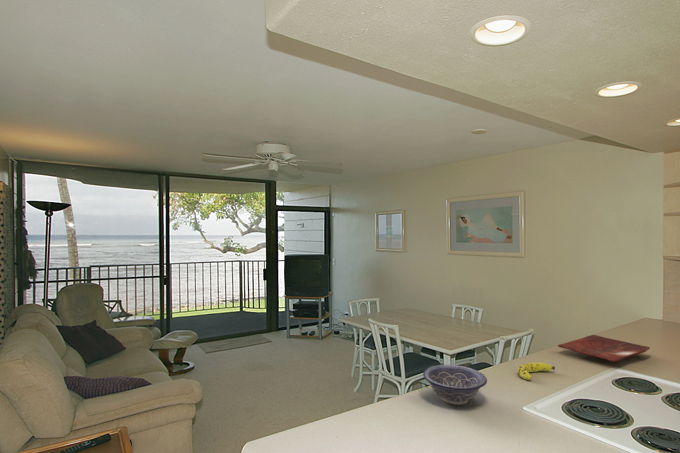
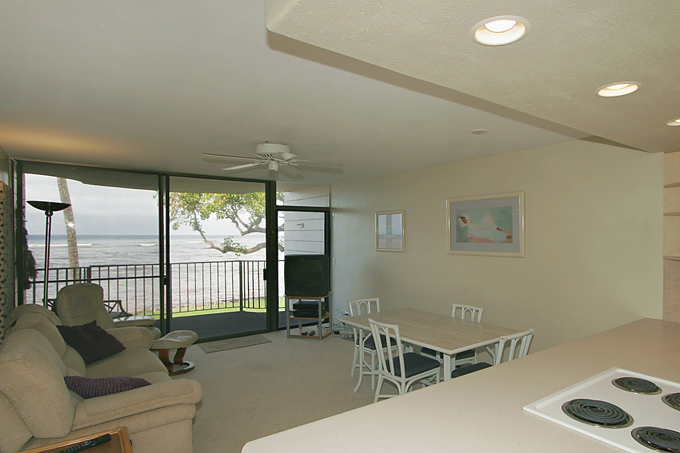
- cutting board [557,334,651,363]
- decorative bowl [422,364,488,406]
- fruit [517,362,556,381]
